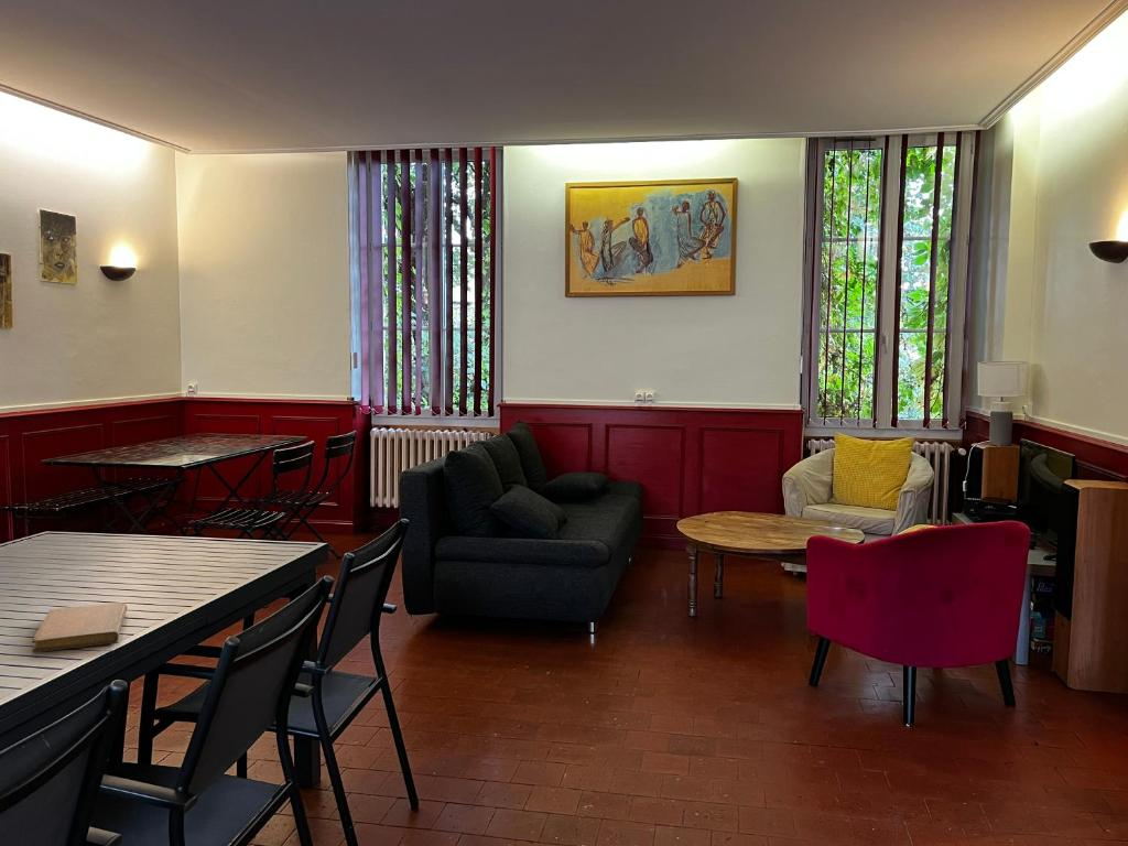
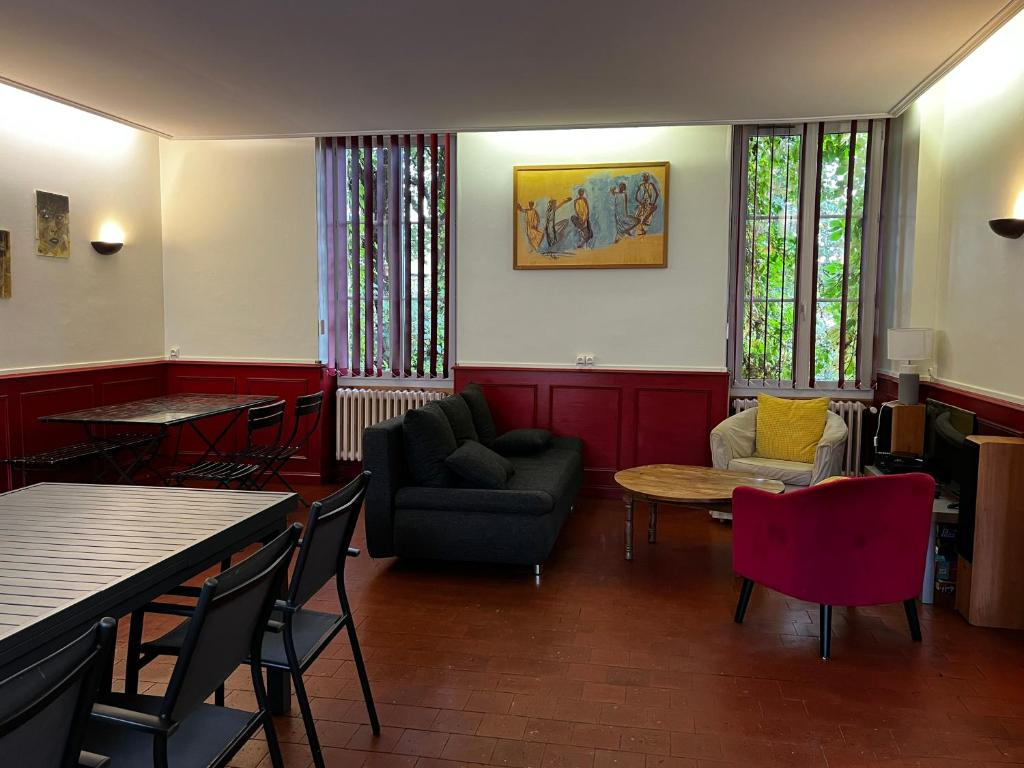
- notebook [31,601,128,653]
